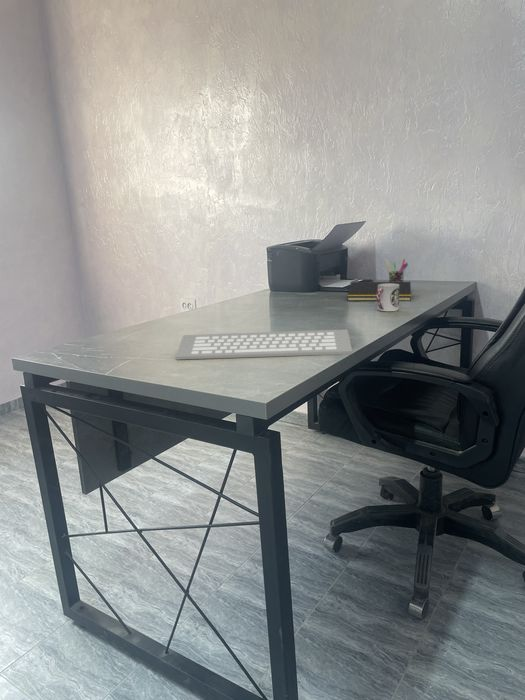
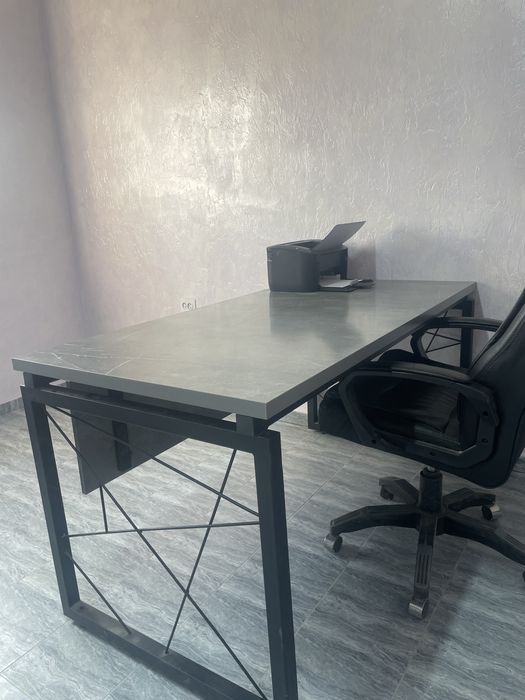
- notepad [346,281,412,302]
- pen holder [385,258,409,282]
- cup [376,283,400,312]
- computer keyboard [175,328,353,361]
